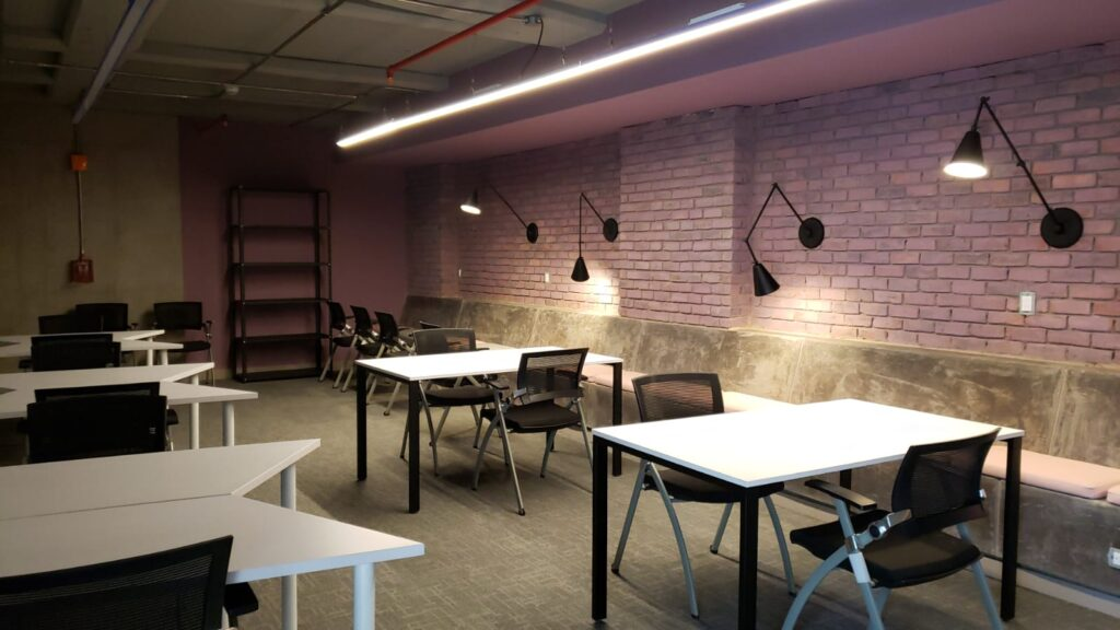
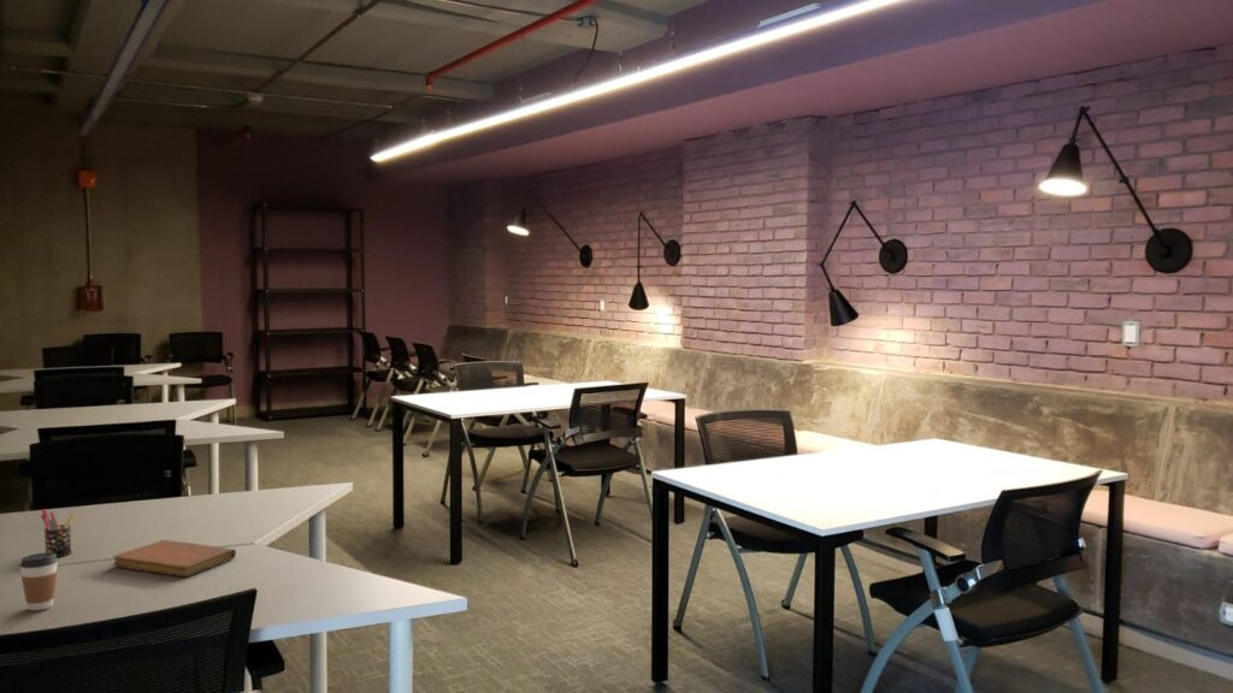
+ notebook [112,539,237,578]
+ coffee cup [18,552,59,611]
+ pen holder [40,508,76,558]
